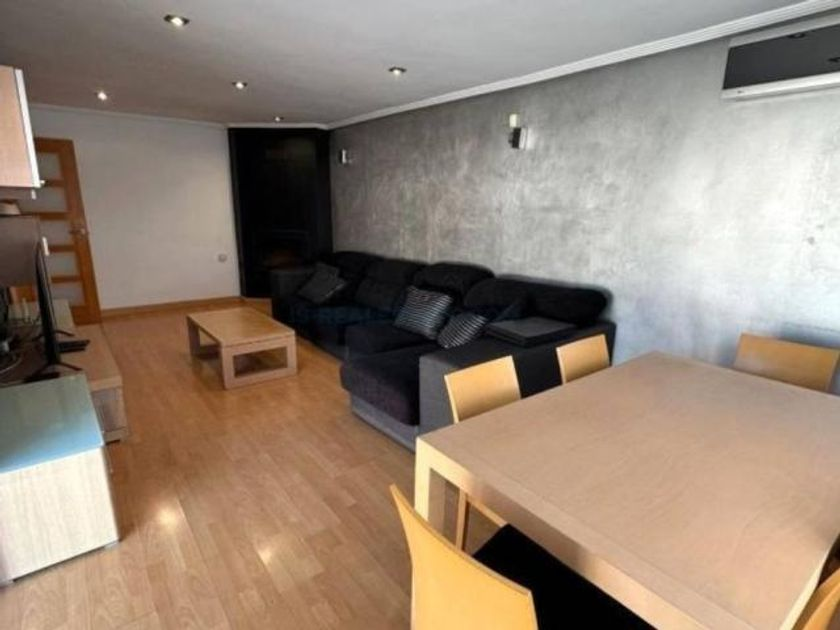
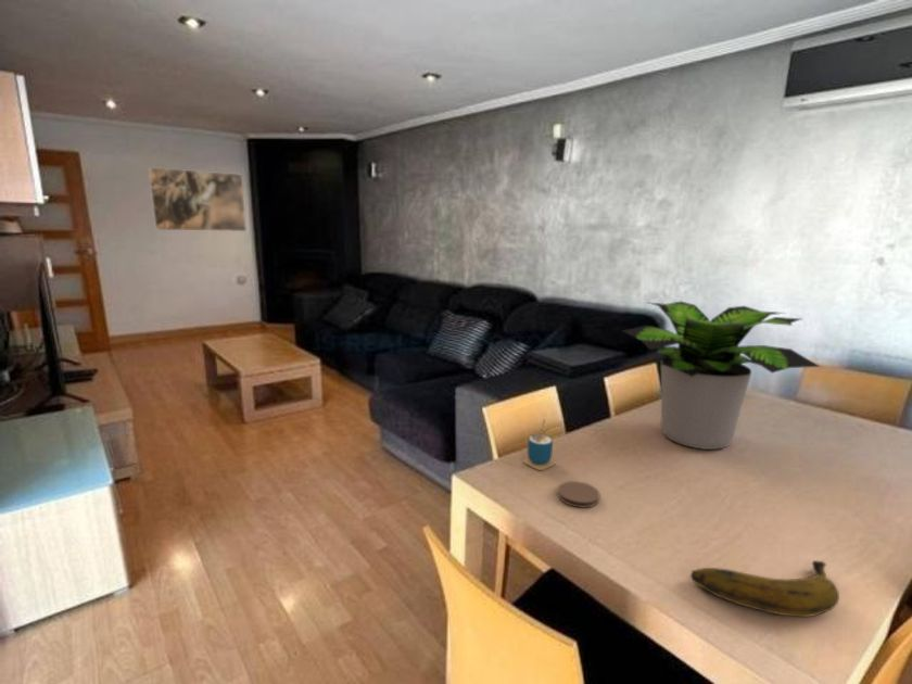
+ coaster [557,480,600,509]
+ banana [689,559,840,618]
+ potted plant [621,300,822,451]
+ cup [522,418,556,471]
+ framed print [148,166,248,232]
